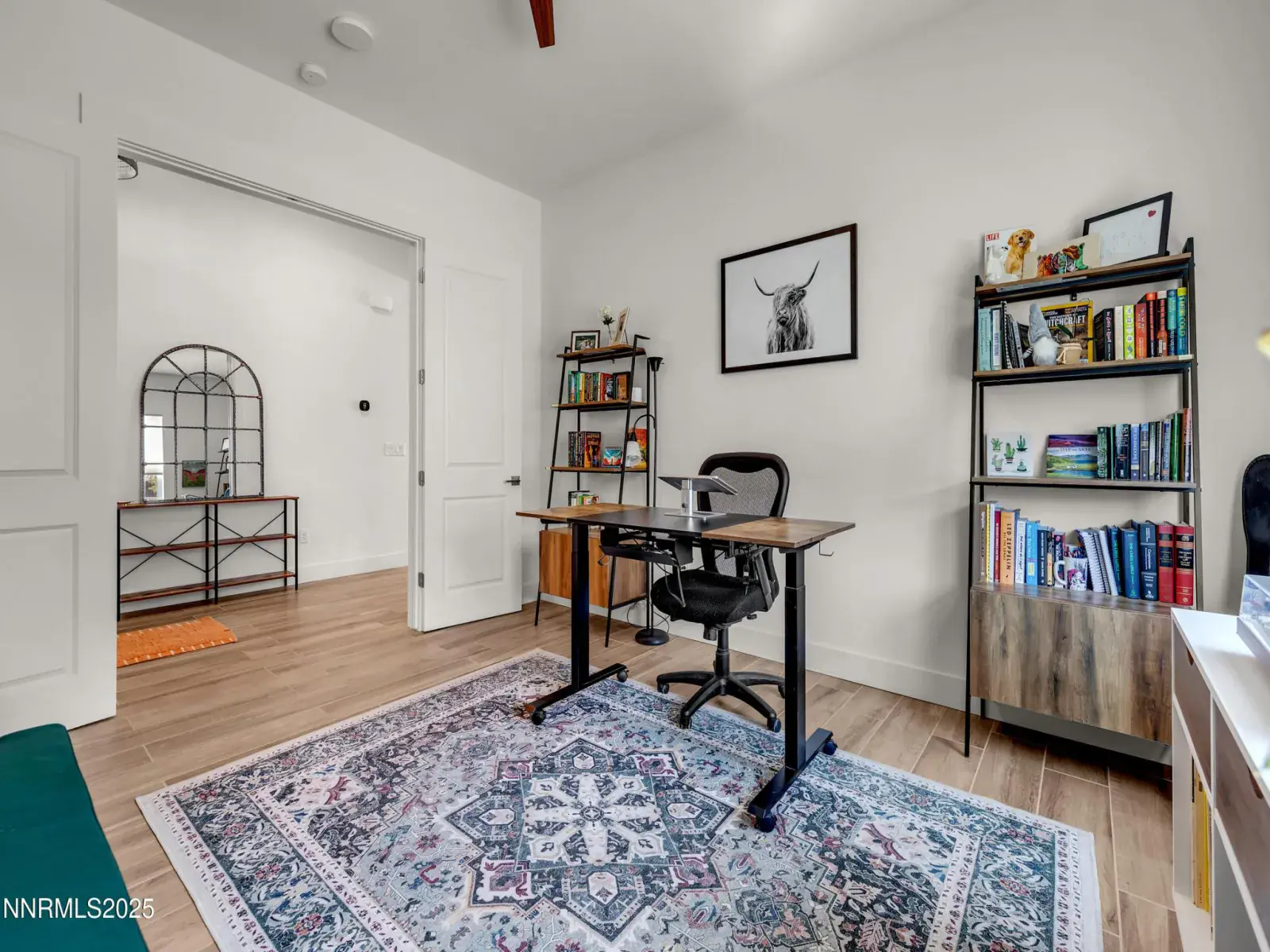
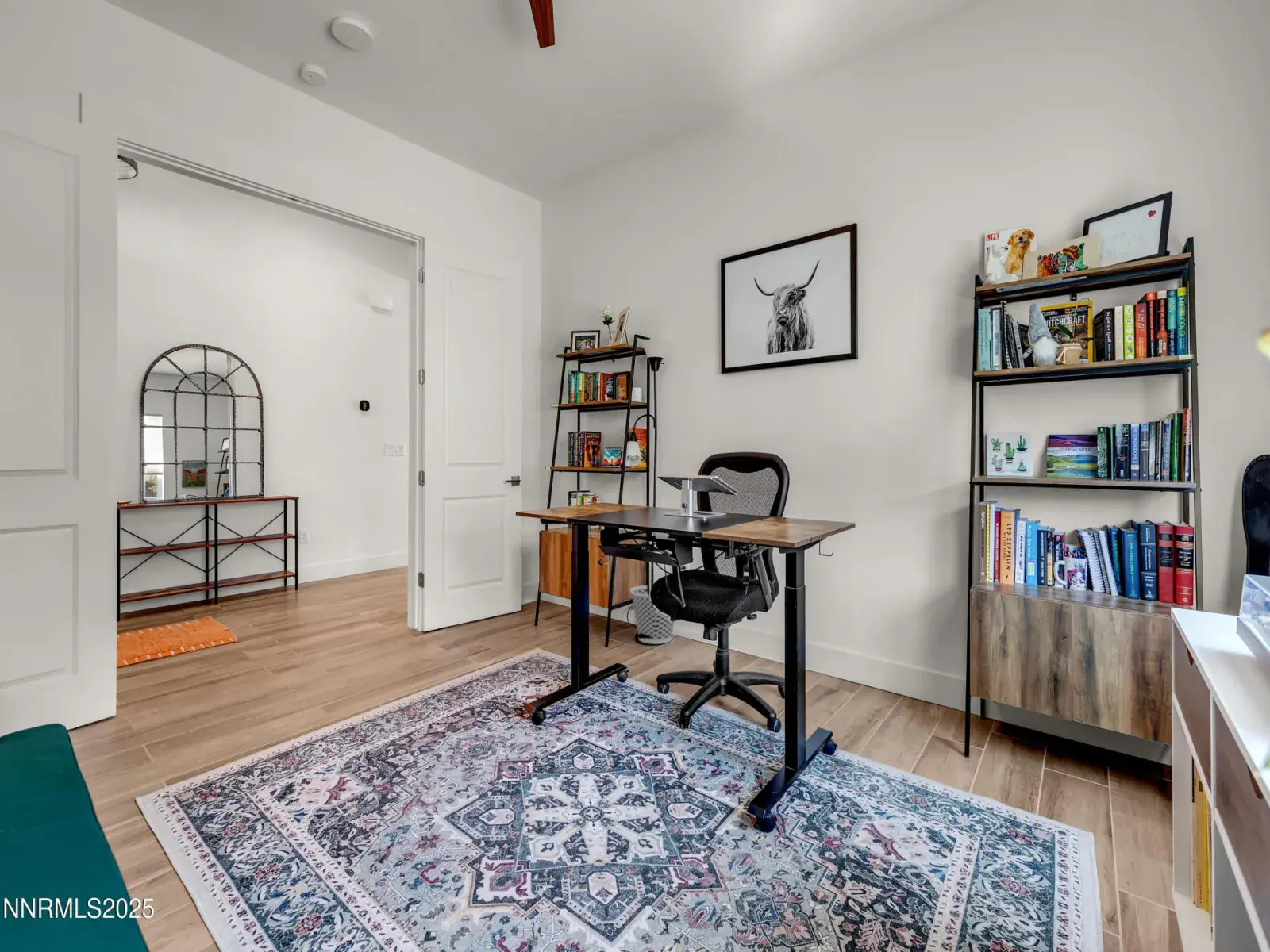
+ wastebasket [629,585,675,645]
